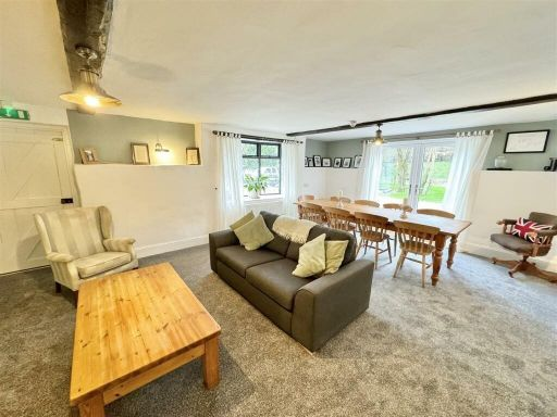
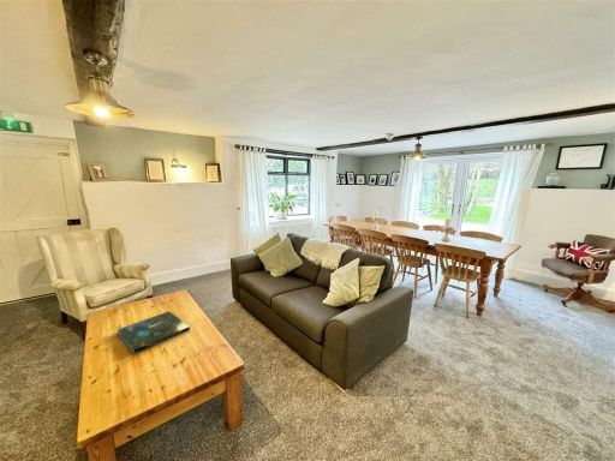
+ board game [117,310,191,355]
